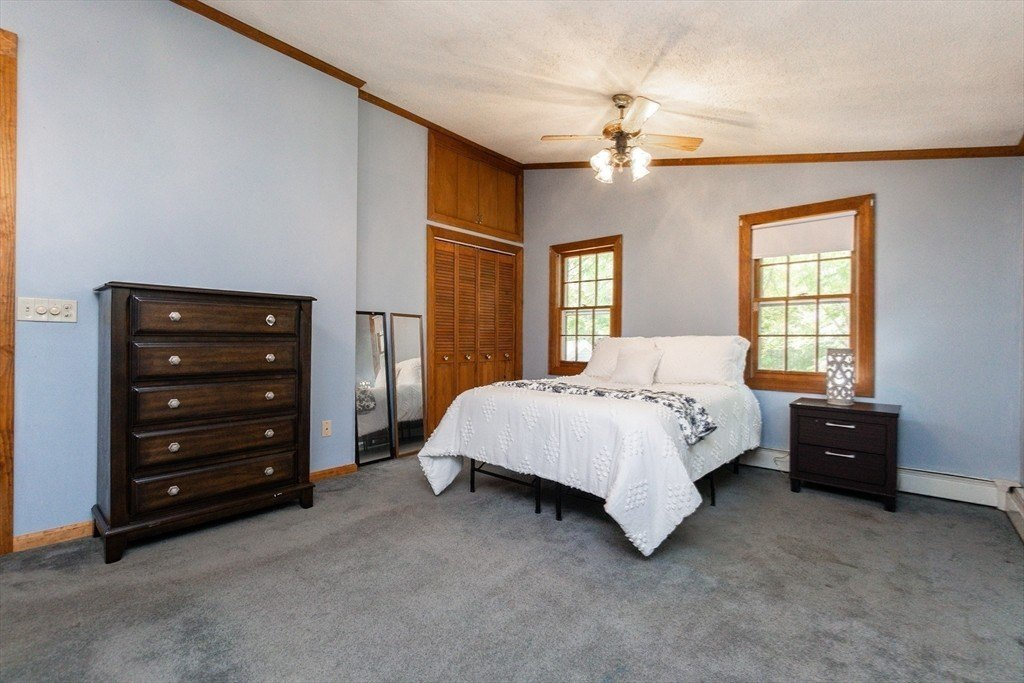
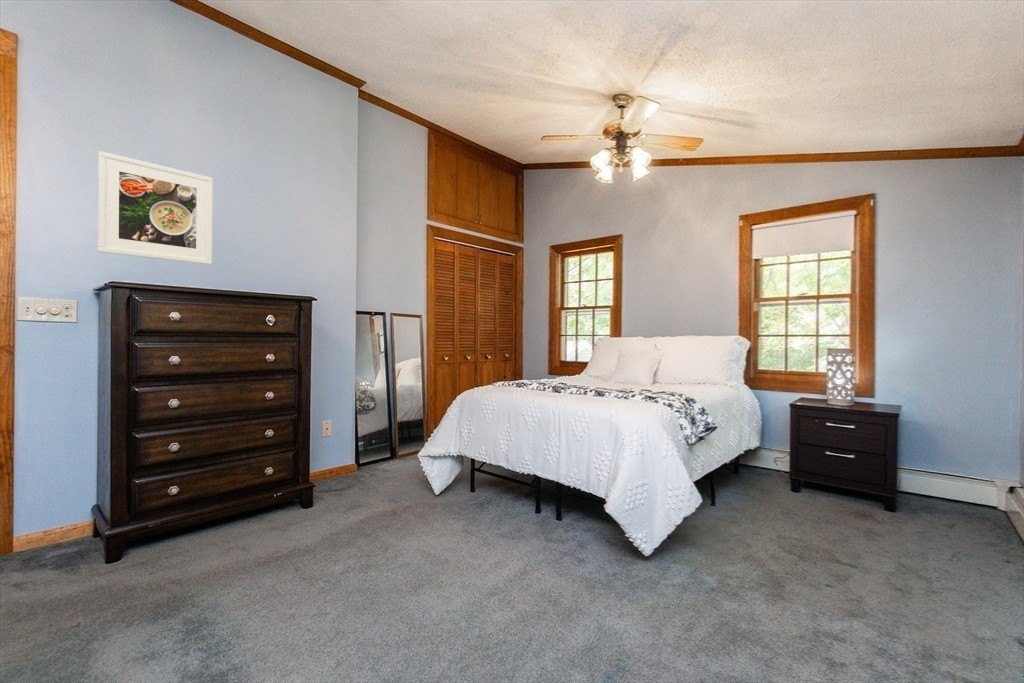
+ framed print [97,150,213,266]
